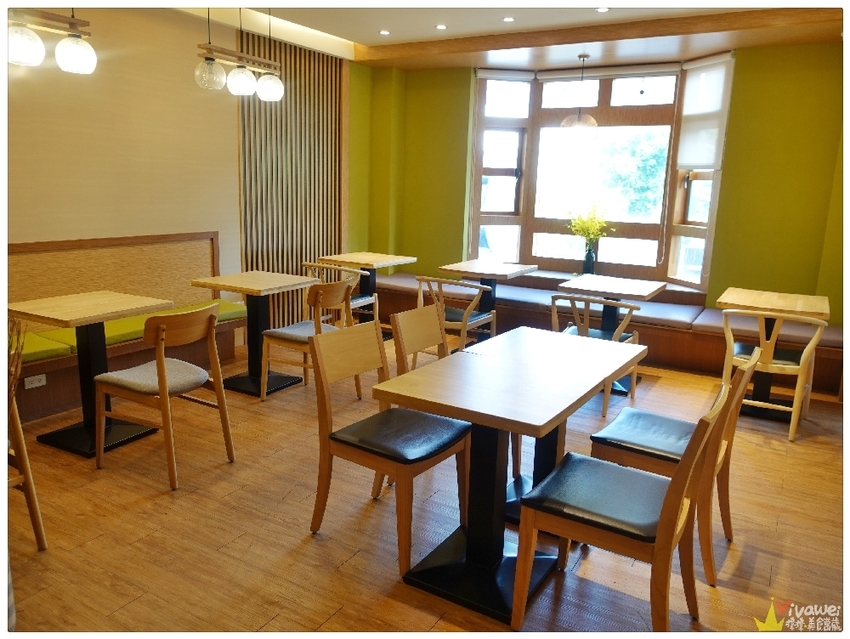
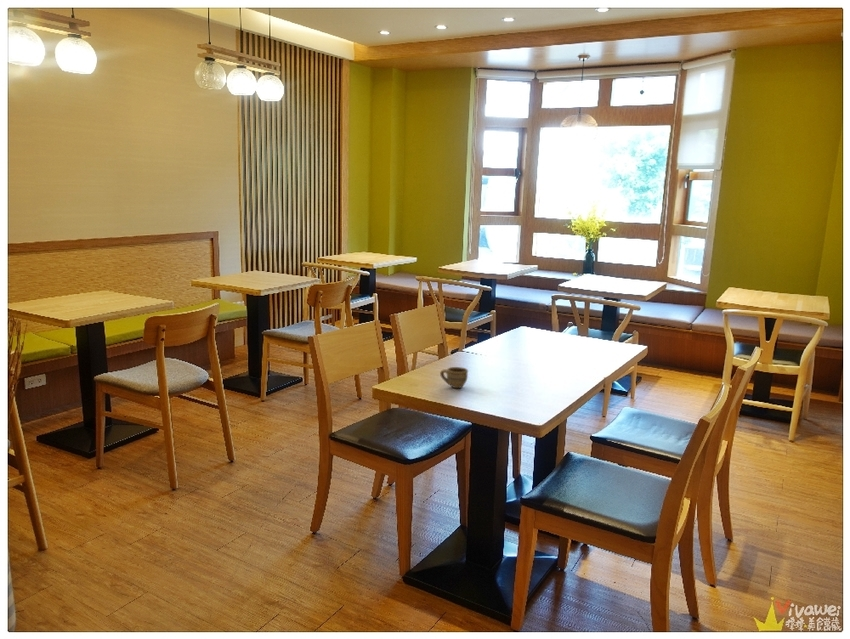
+ cup [439,366,469,389]
